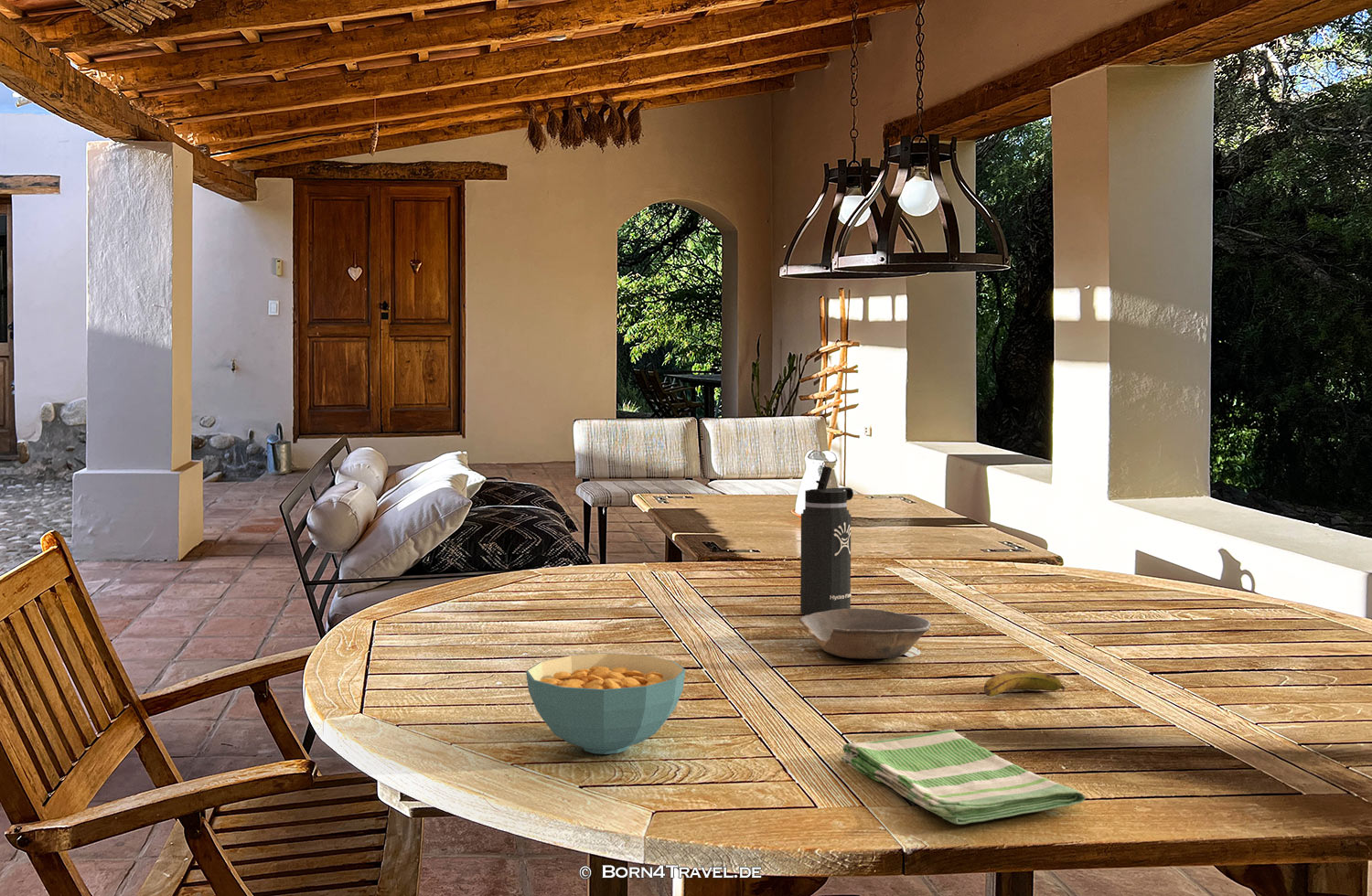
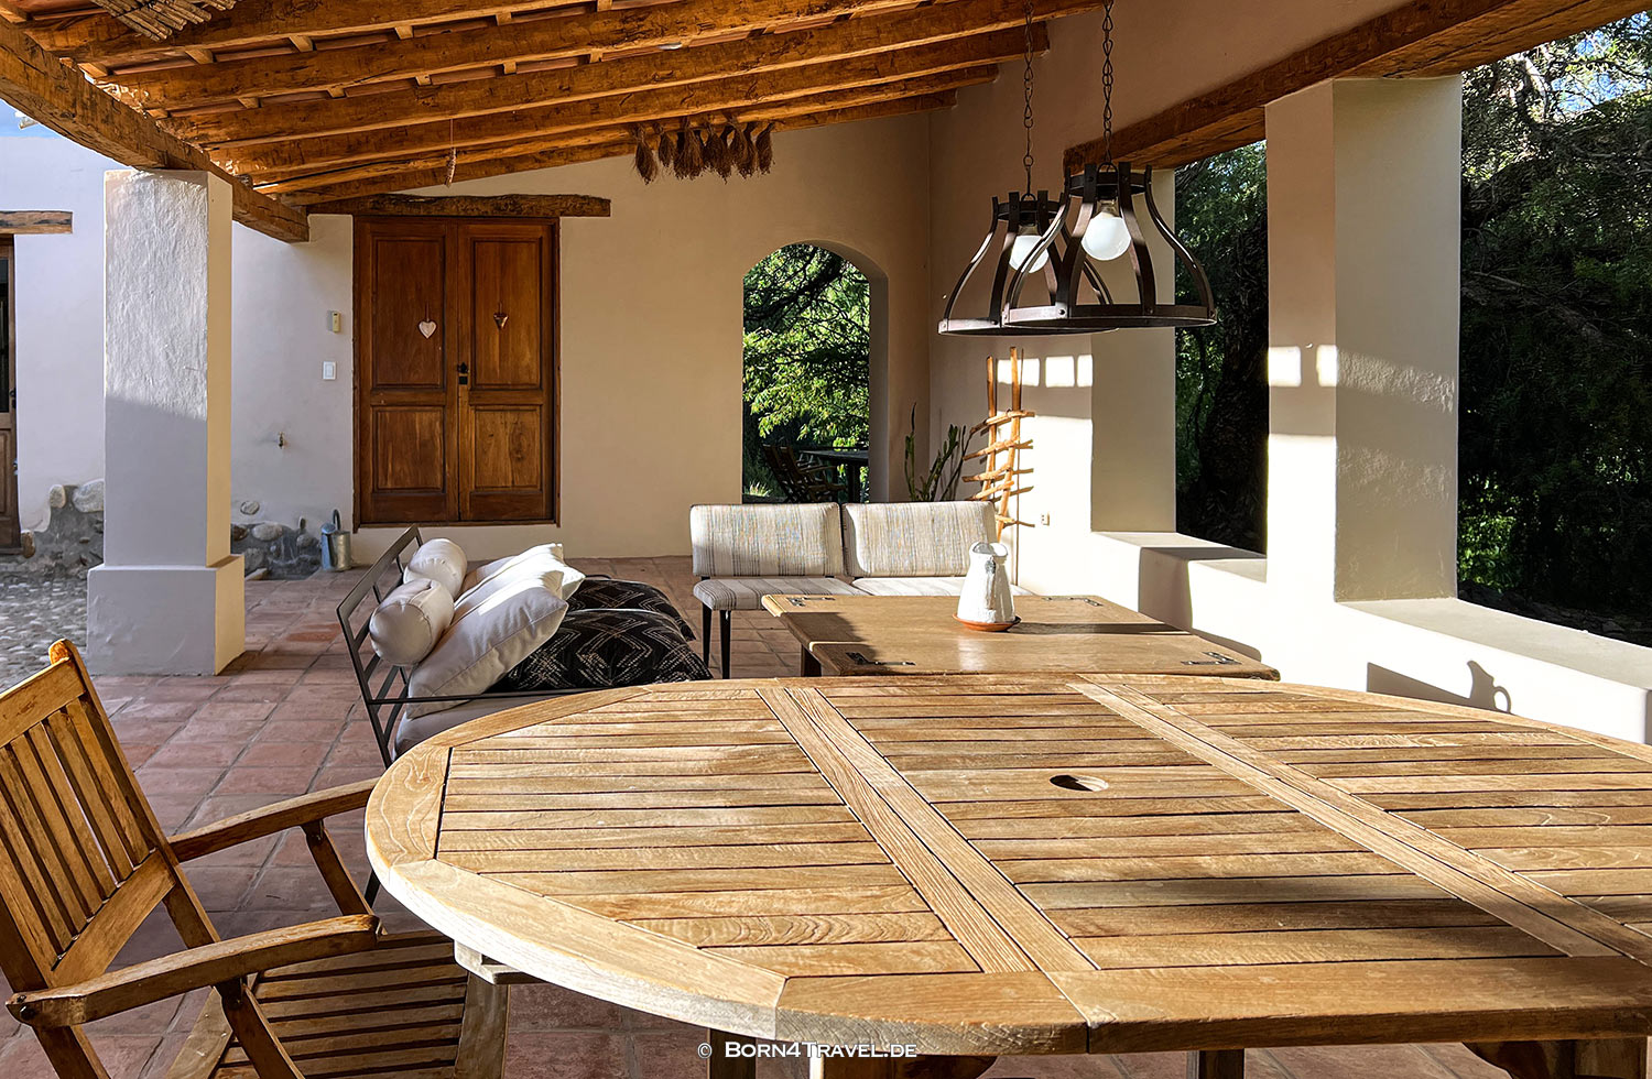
- banana [983,669,1067,698]
- dish towel [841,729,1086,826]
- cereal bowl [525,652,686,755]
- bowl [799,607,932,659]
- thermos bottle [799,466,854,615]
